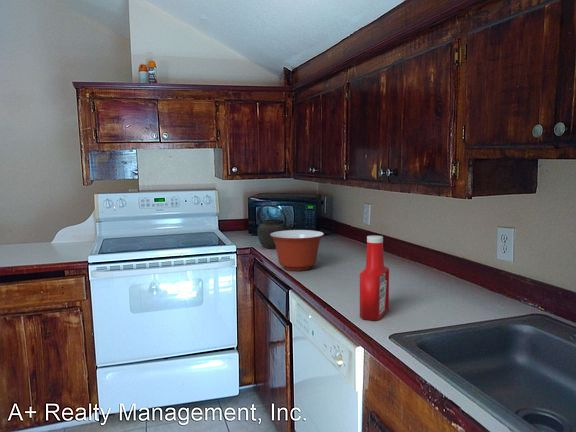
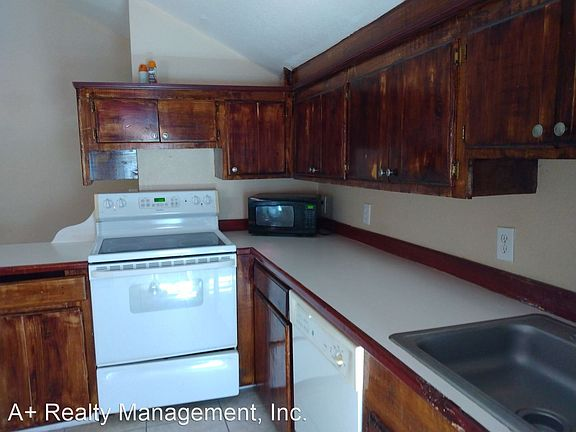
- soap bottle [359,235,390,321]
- mixing bowl [270,229,325,272]
- kettle [256,203,296,249]
